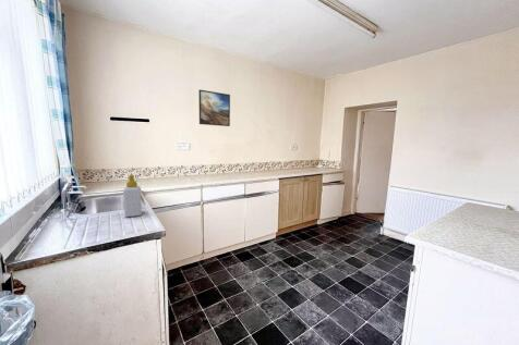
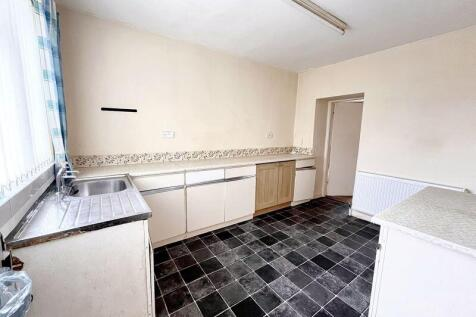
- soap bottle [122,174,143,218]
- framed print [197,89,231,127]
